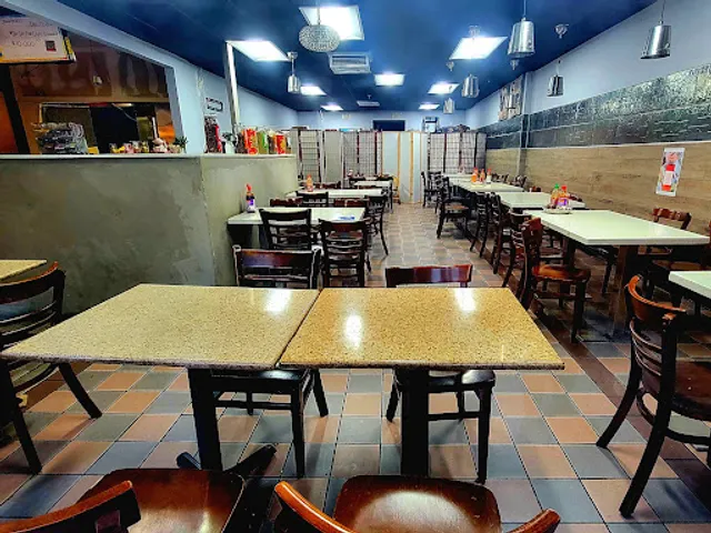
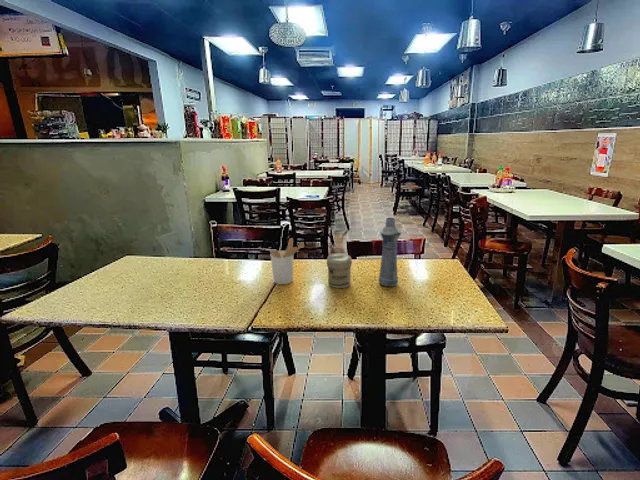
+ utensil holder [269,237,303,285]
+ bottle [377,217,402,288]
+ jar [326,253,353,289]
